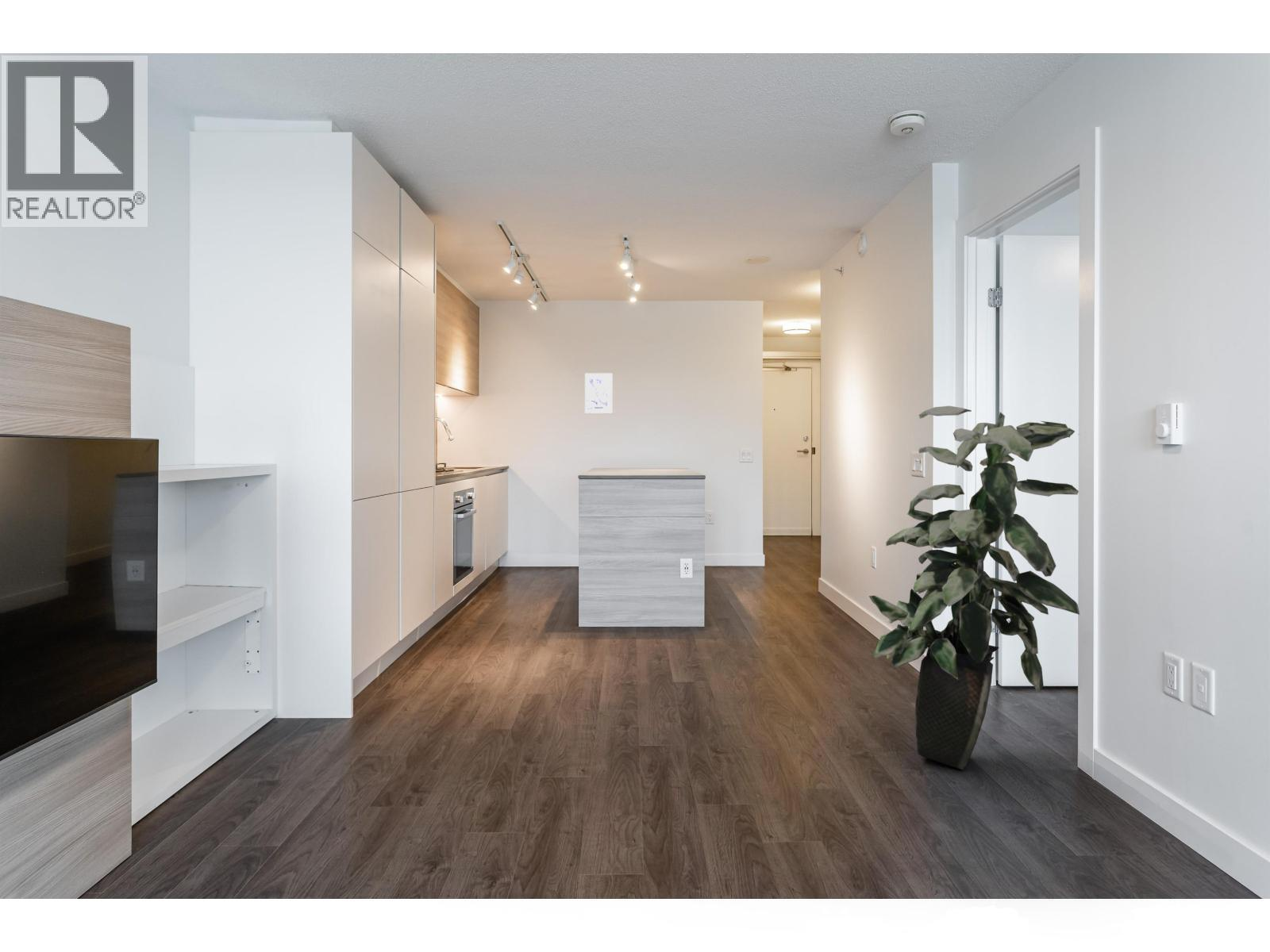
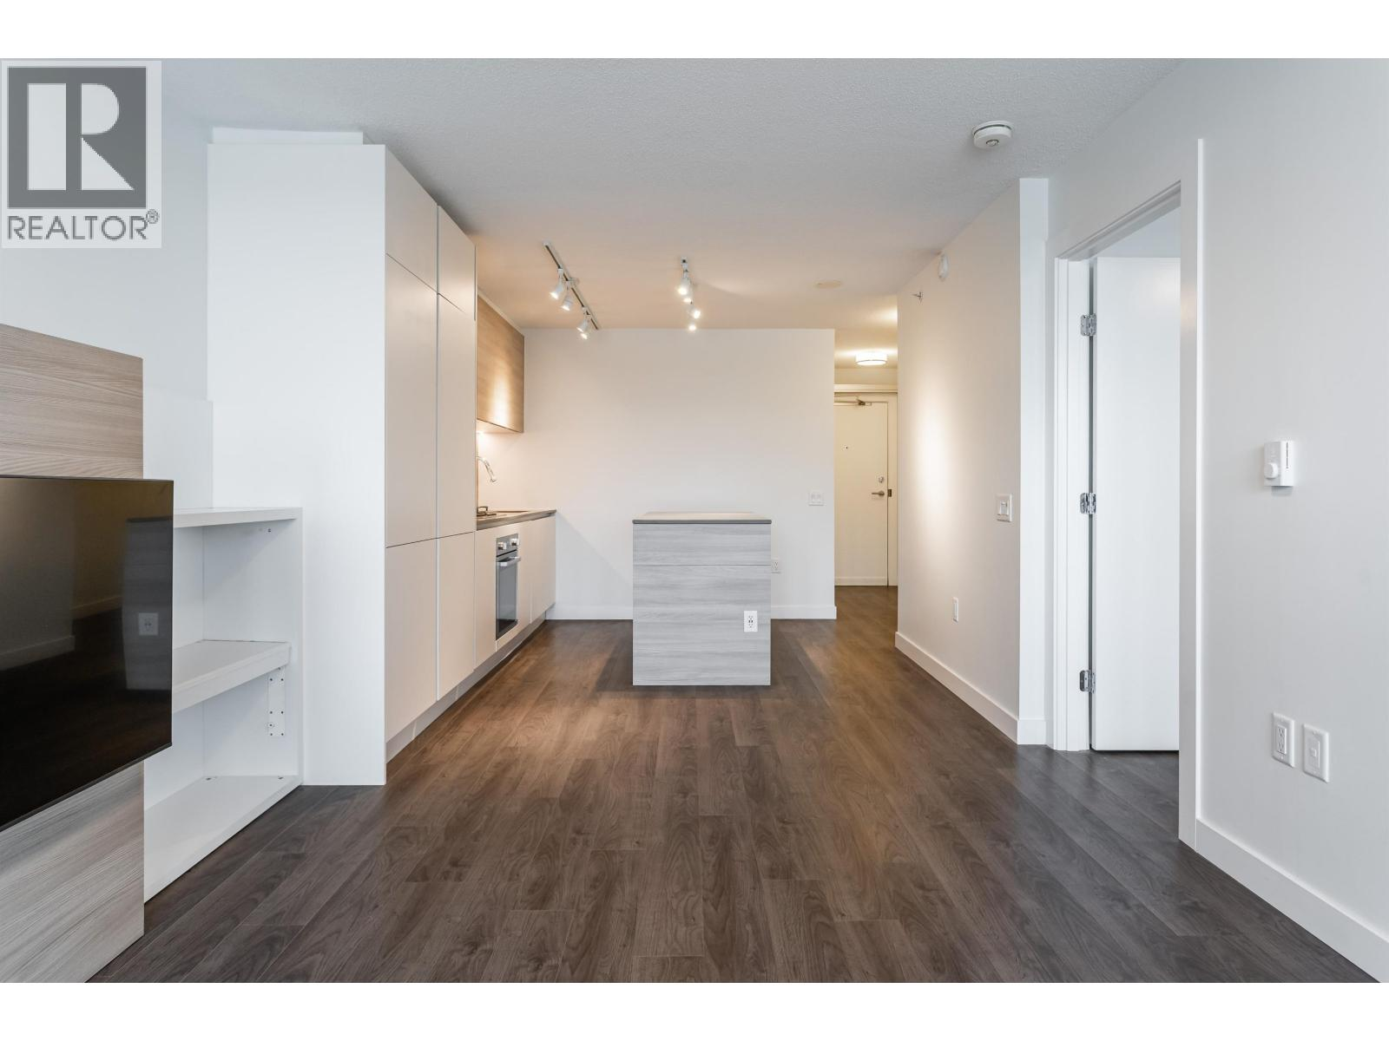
- indoor plant [868,405,1080,771]
- wall art [584,372,613,414]
